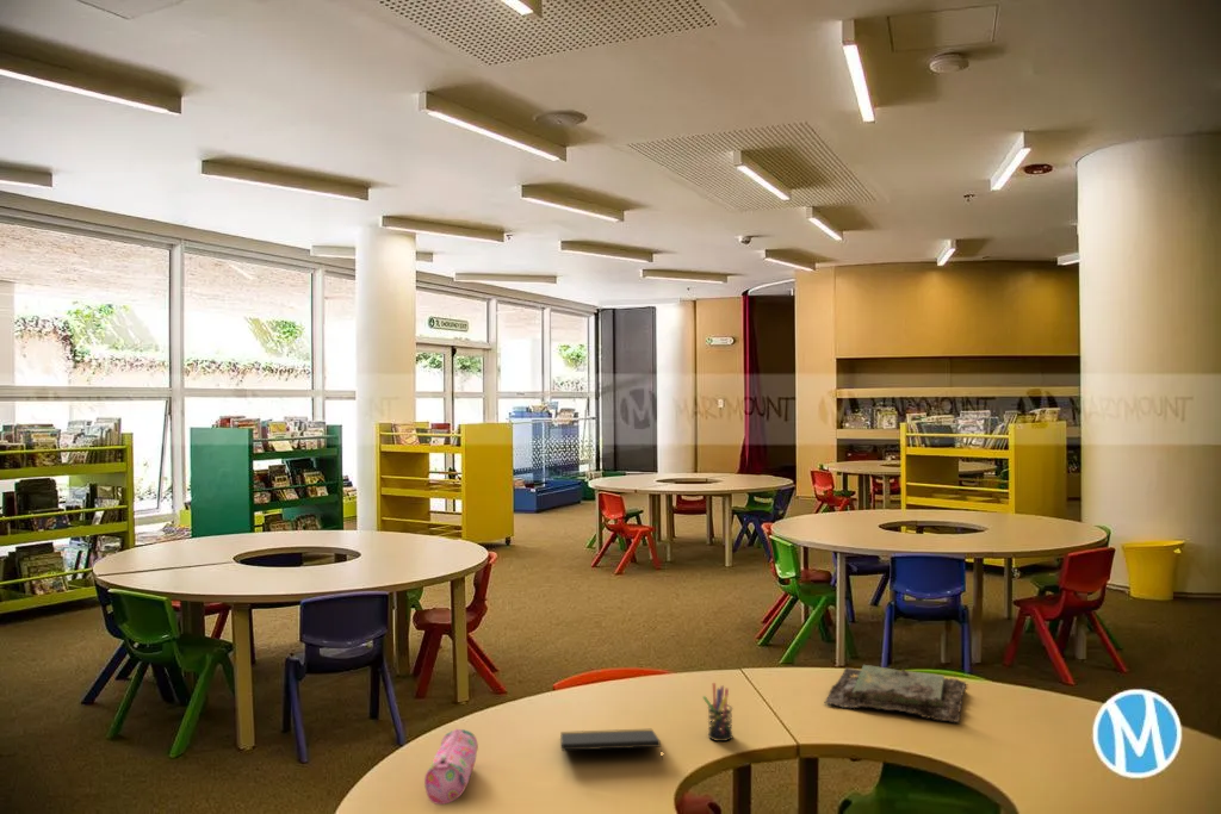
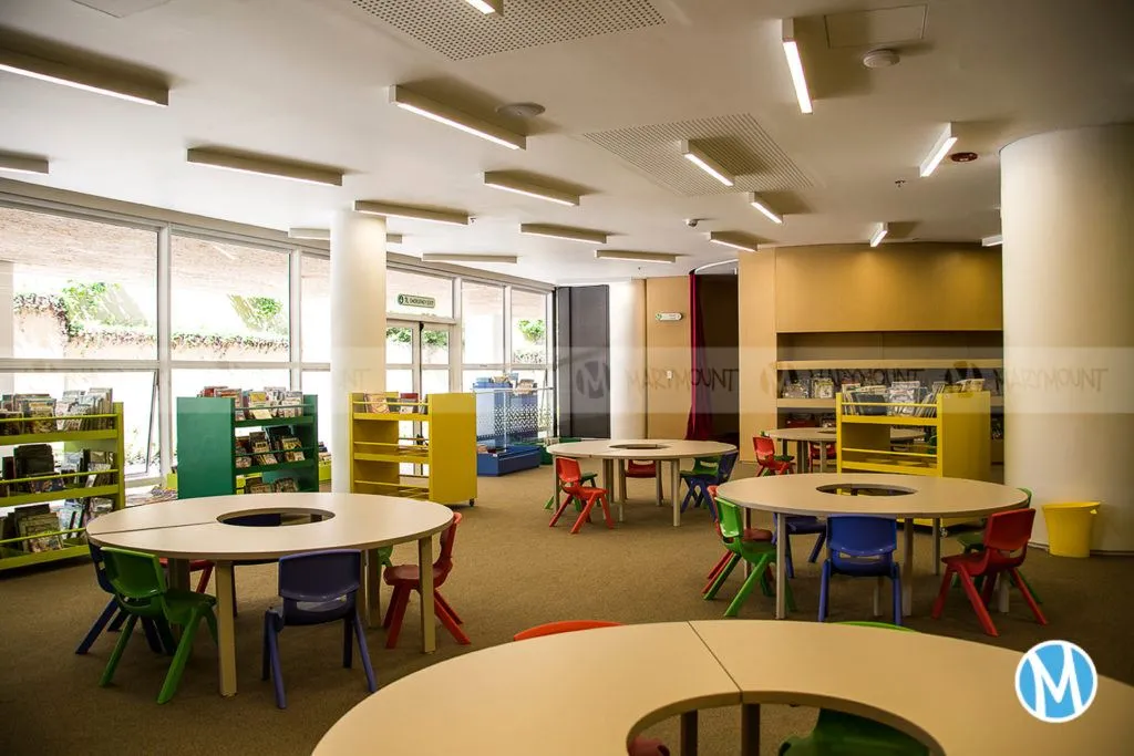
- notepad [559,728,664,760]
- pencil case [423,728,479,806]
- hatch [824,664,967,723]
- pen holder [701,682,733,742]
